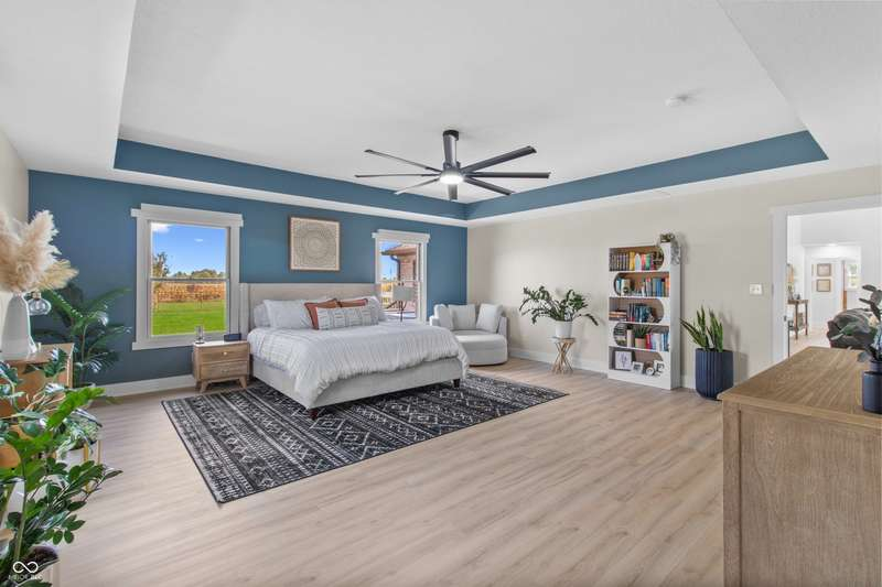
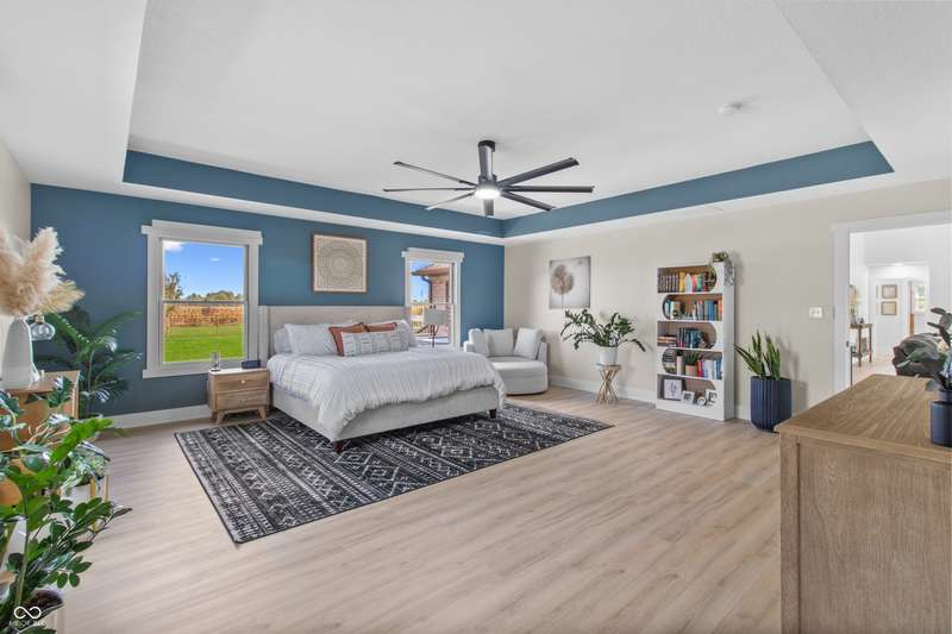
+ wall art [547,255,591,310]
